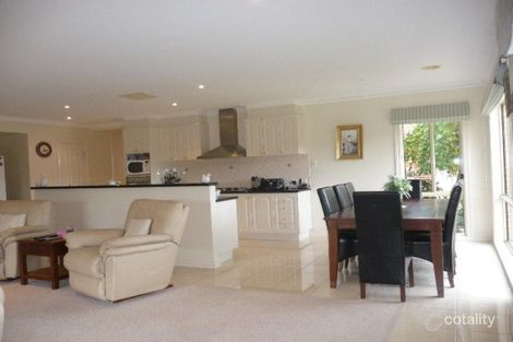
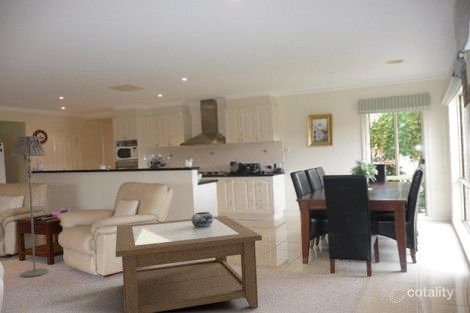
+ decorative bowl [191,211,214,228]
+ coffee table [115,215,263,313]
+ floor lamp [10,135,49,278]
